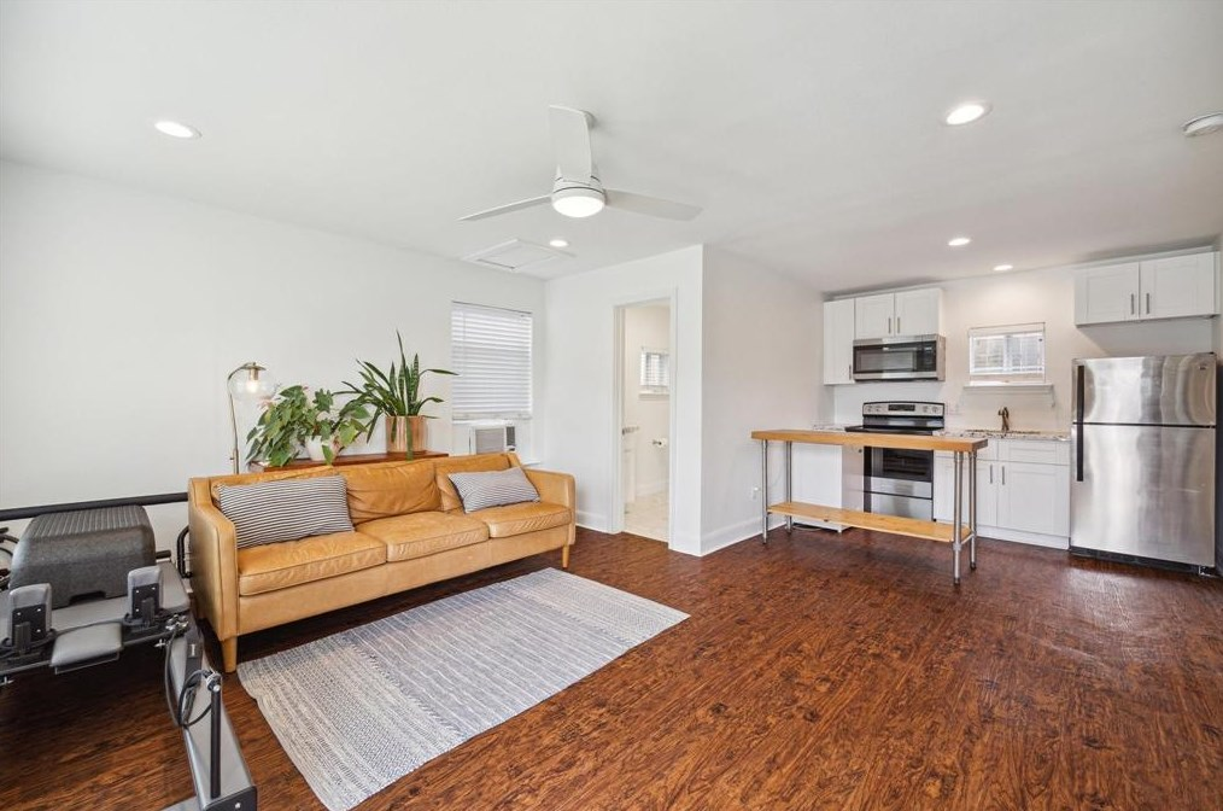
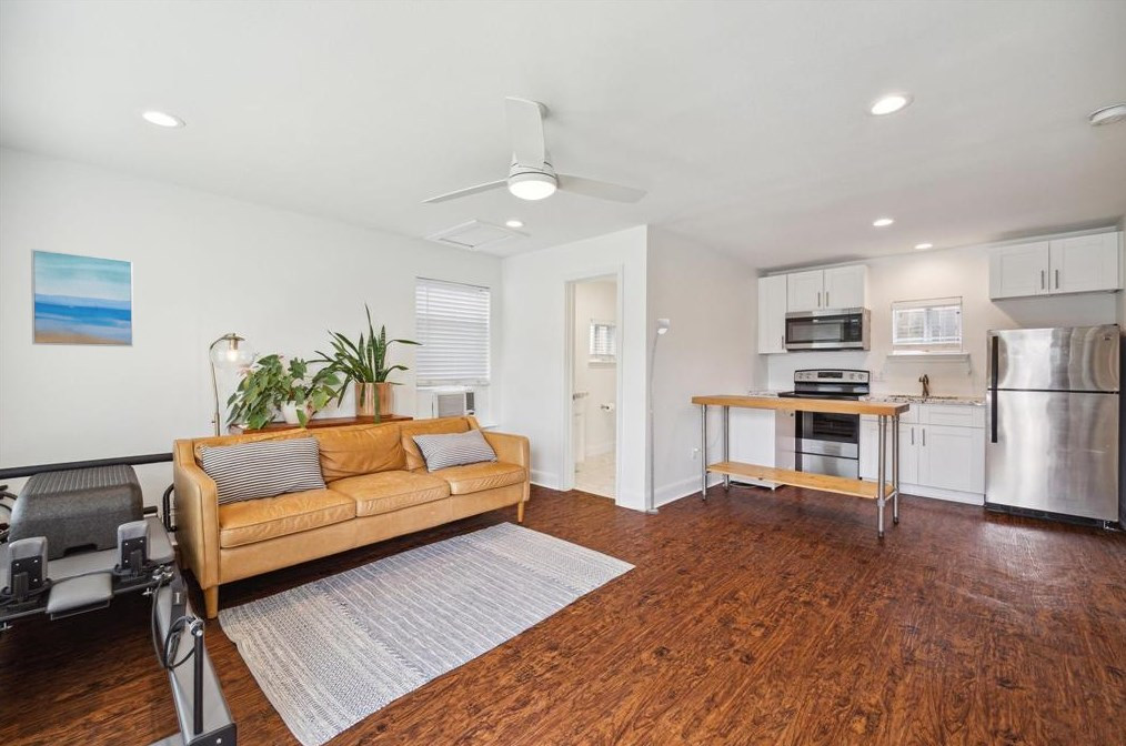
+ wall art [30,248,134,347]
+ floor lamp [645,319,671,515]
